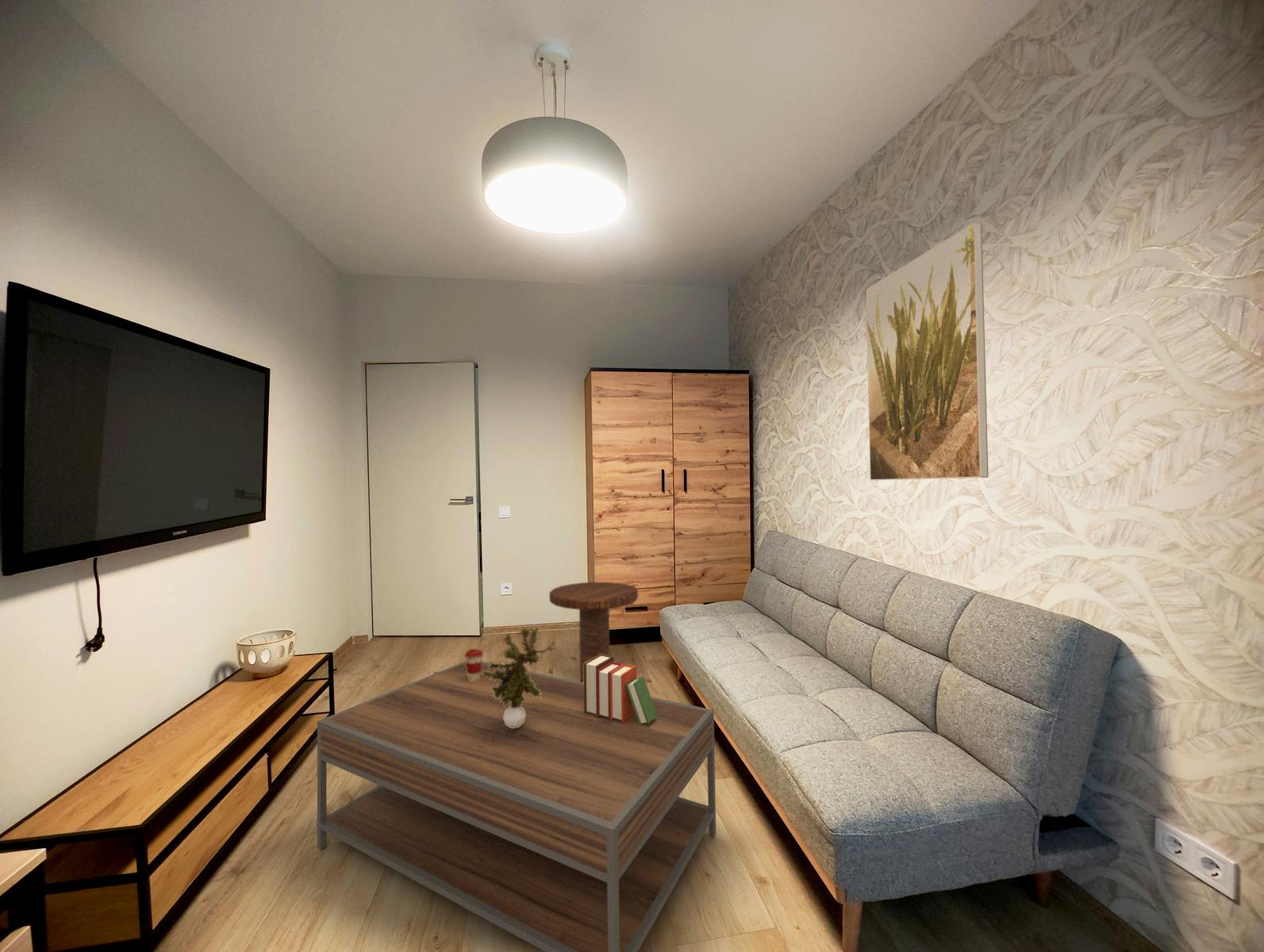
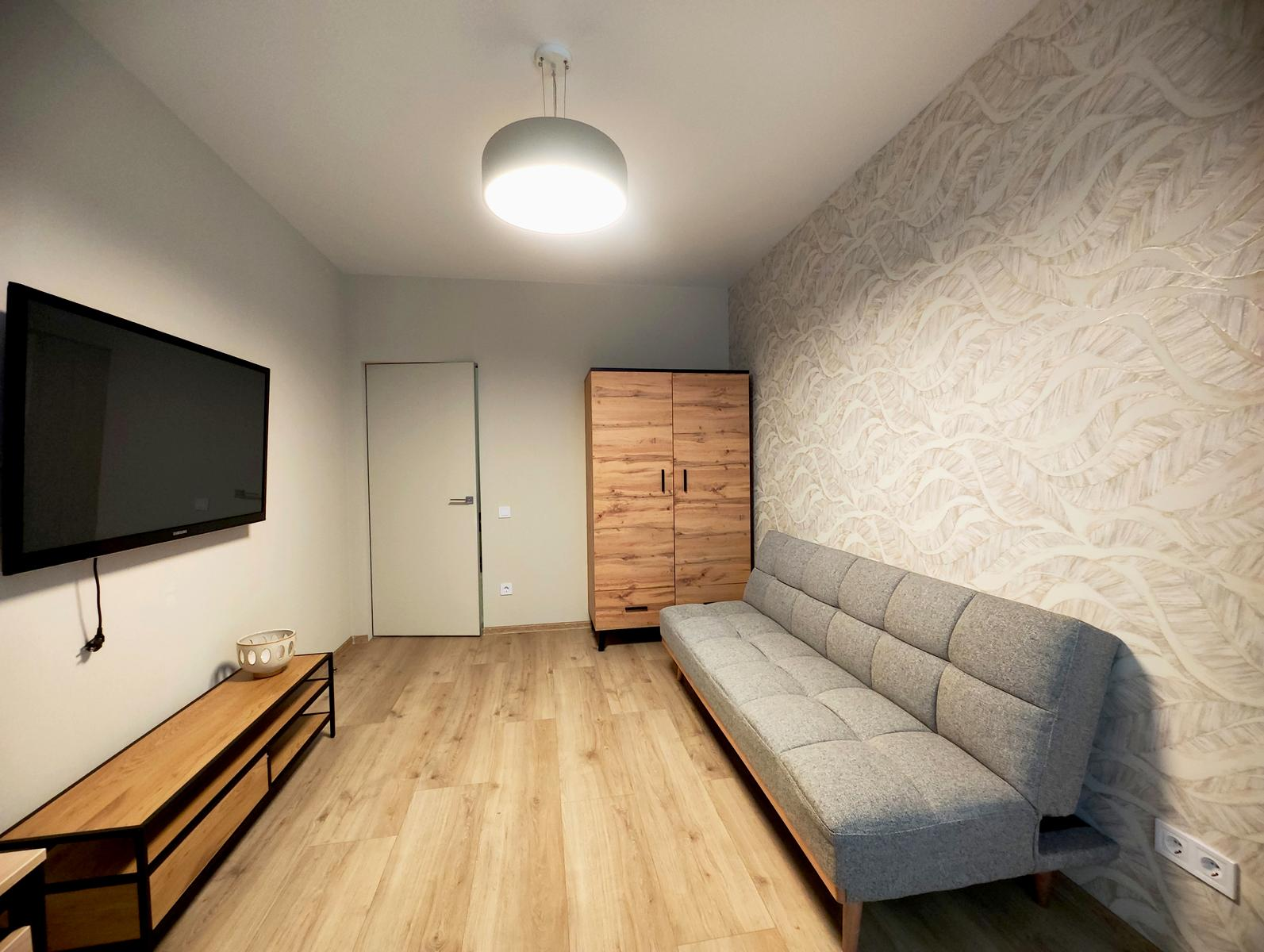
- potted plant [478,624,556,728]
- coffee cup [464,648,484,681]
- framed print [866,221,989,481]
- side table [548,582,639,683]
- books [584,655,657,725]
- coffee table [317,660,717,952]
